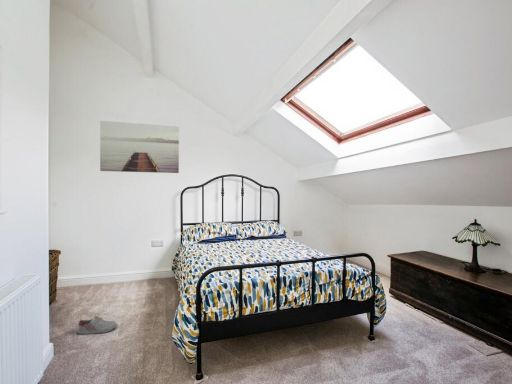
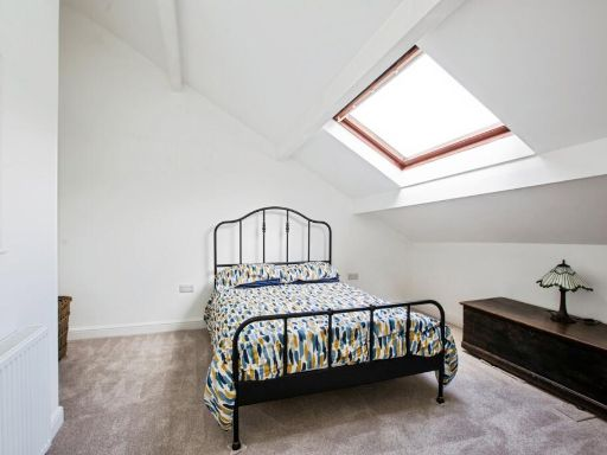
- shoe [76,315,119,335]
- wall art [99,120,180,174]
